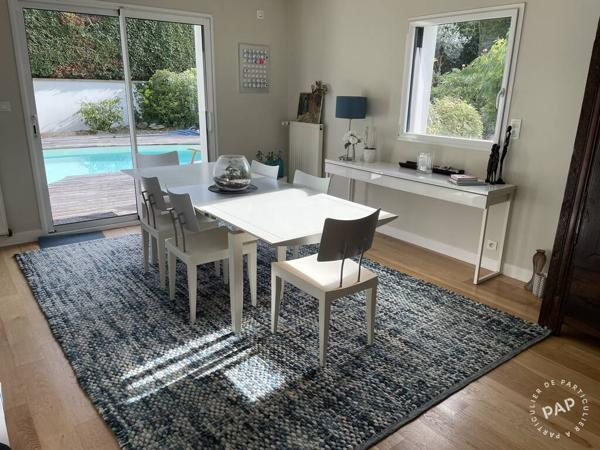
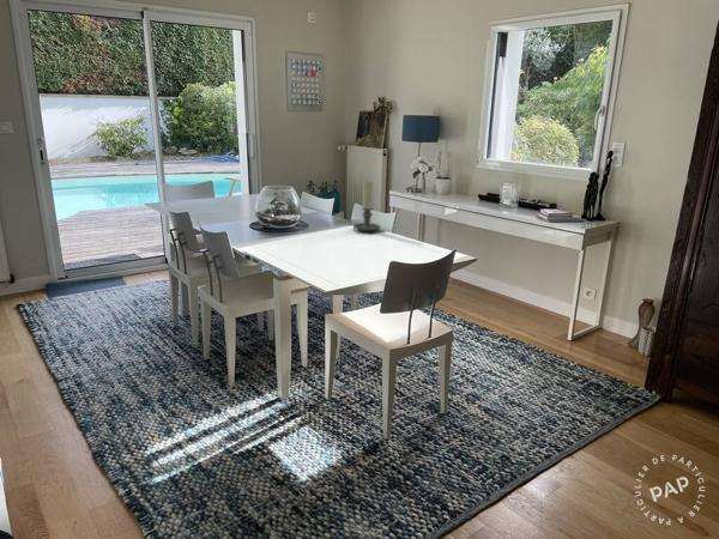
+ candle holder [352,180,381,232]
